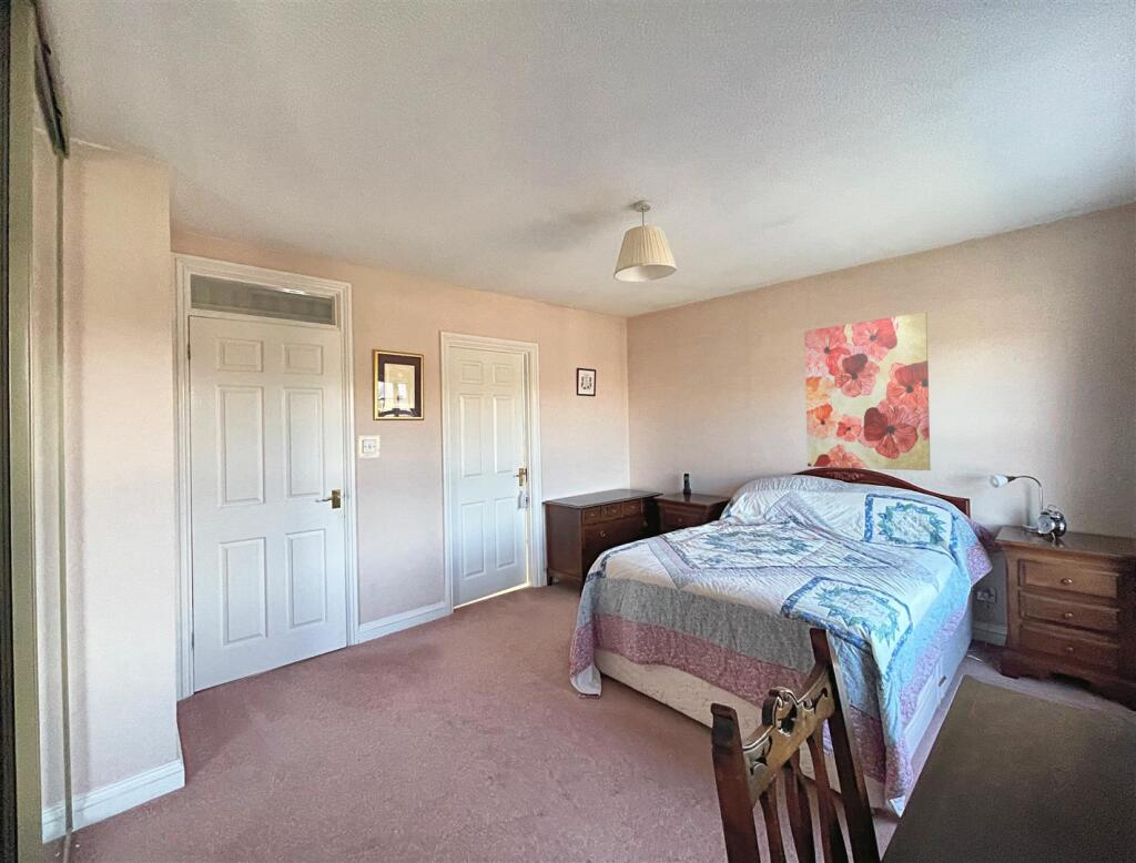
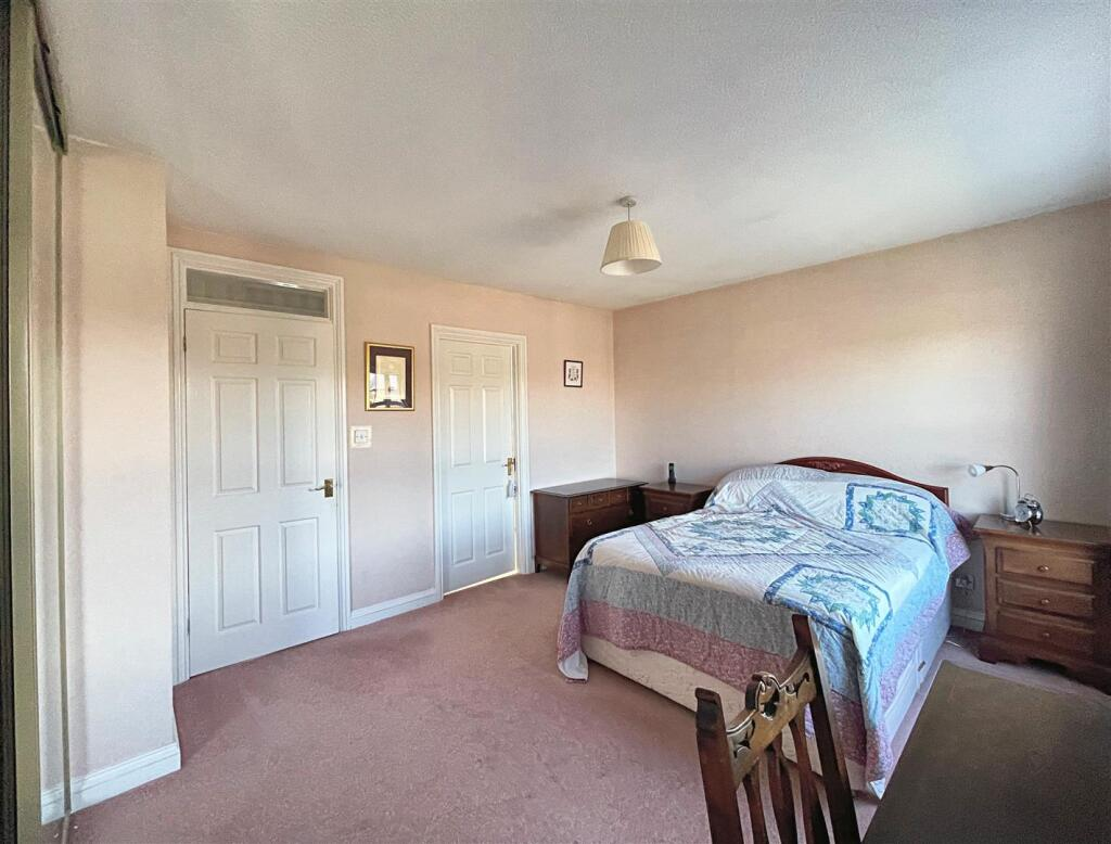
- wall art [803,312,932,471]
